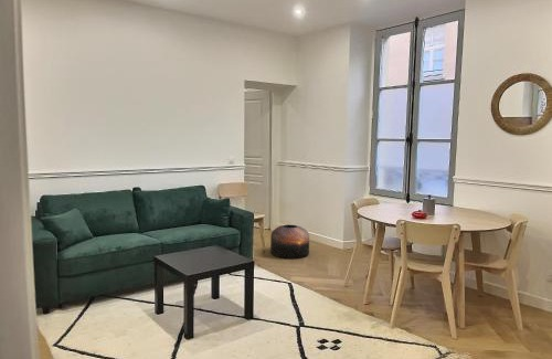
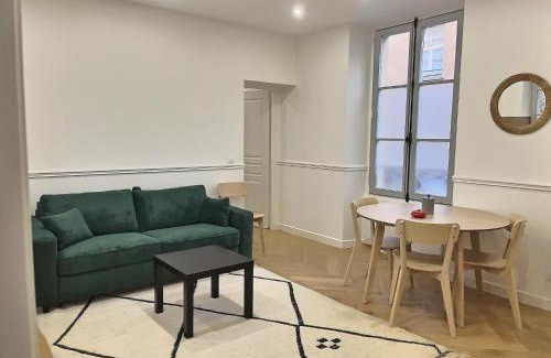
- pouf [269,224,310,260]
